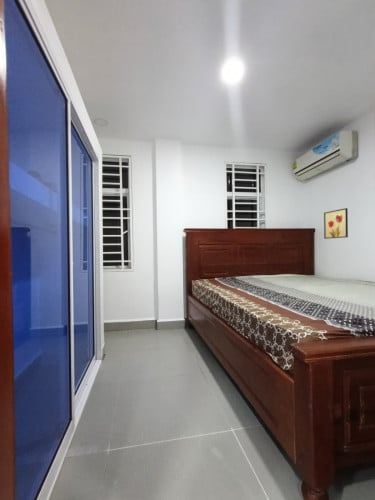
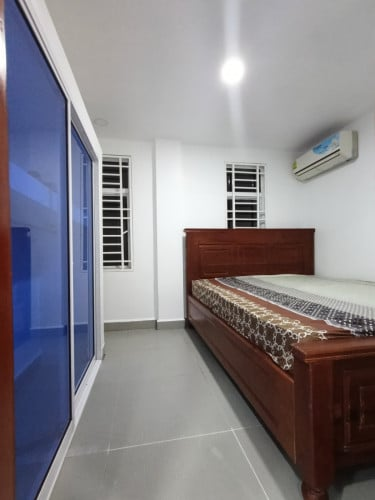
- wall art [323,207,349,240]
